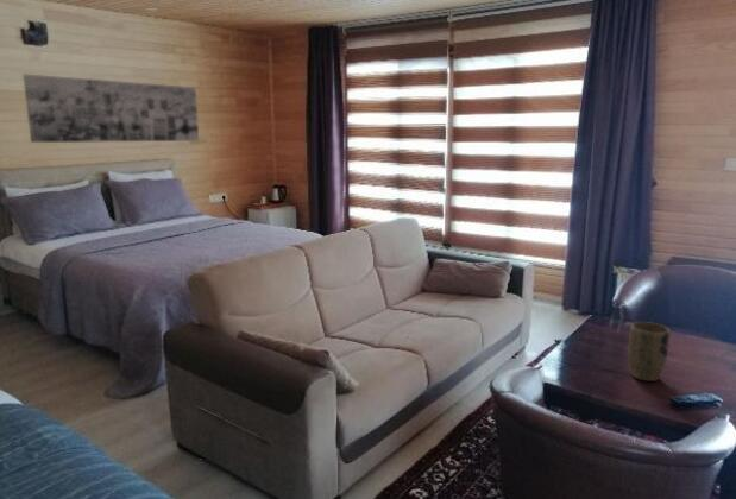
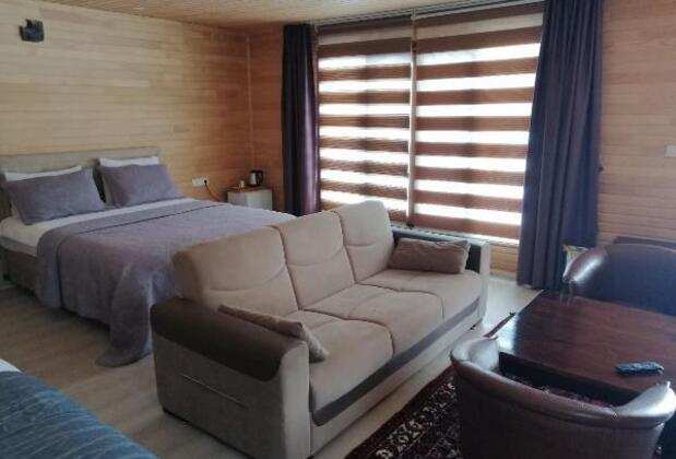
- wall art [21,74,200,144]
- plant pot [627,321,671,383]
